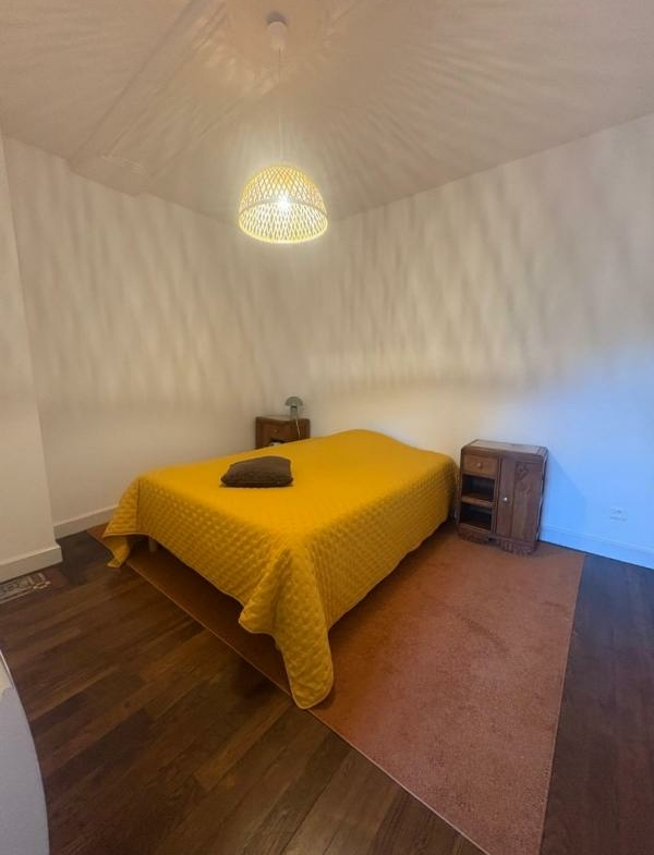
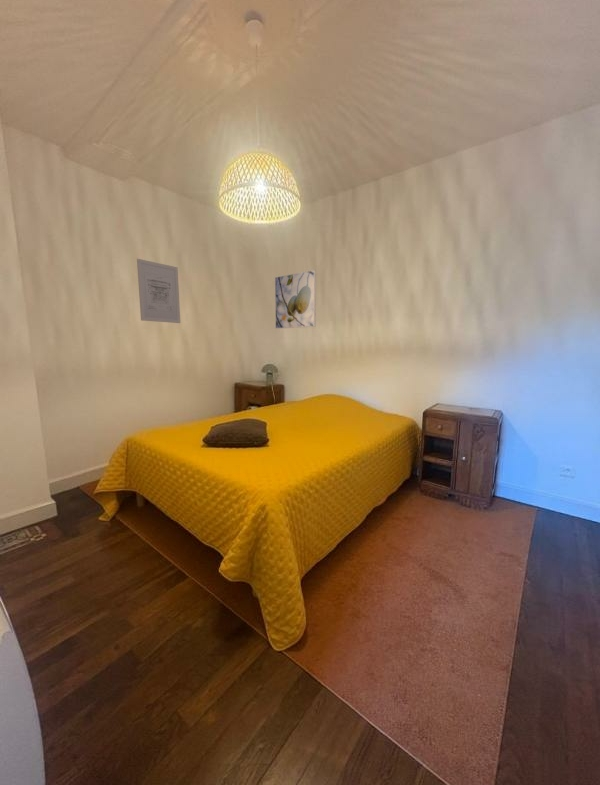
+ wall art [136,258,181,324]
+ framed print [274,269,317,329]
